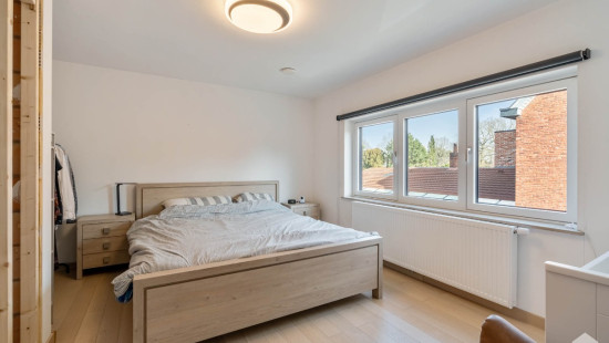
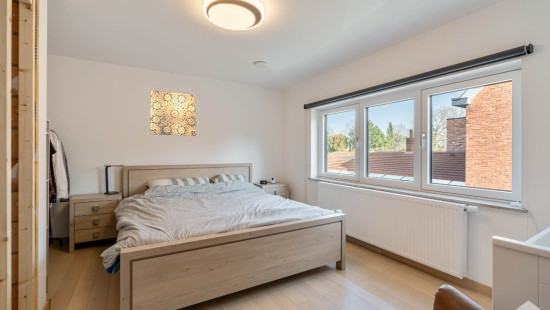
+ wall art [149,89,197,137]
